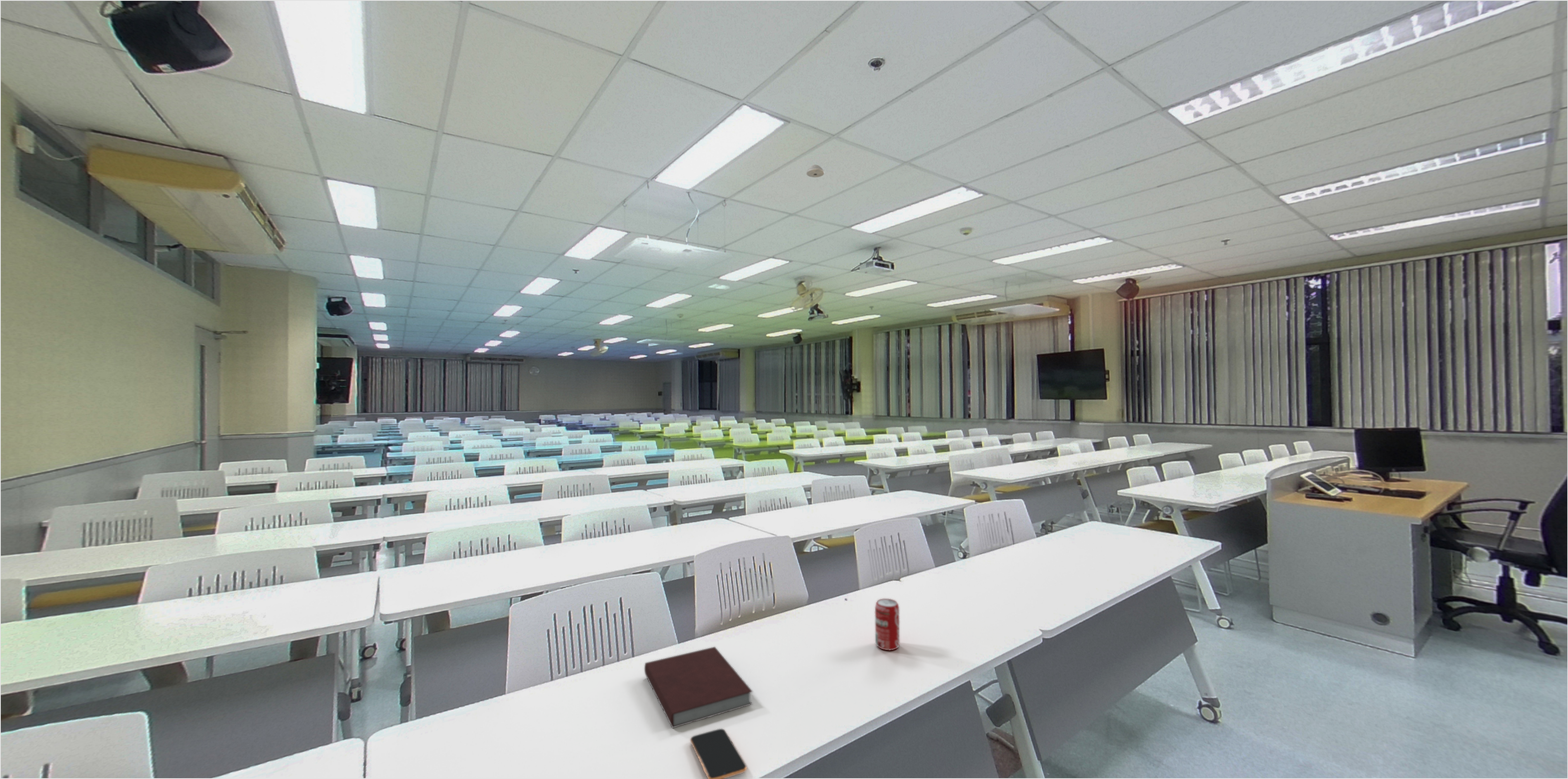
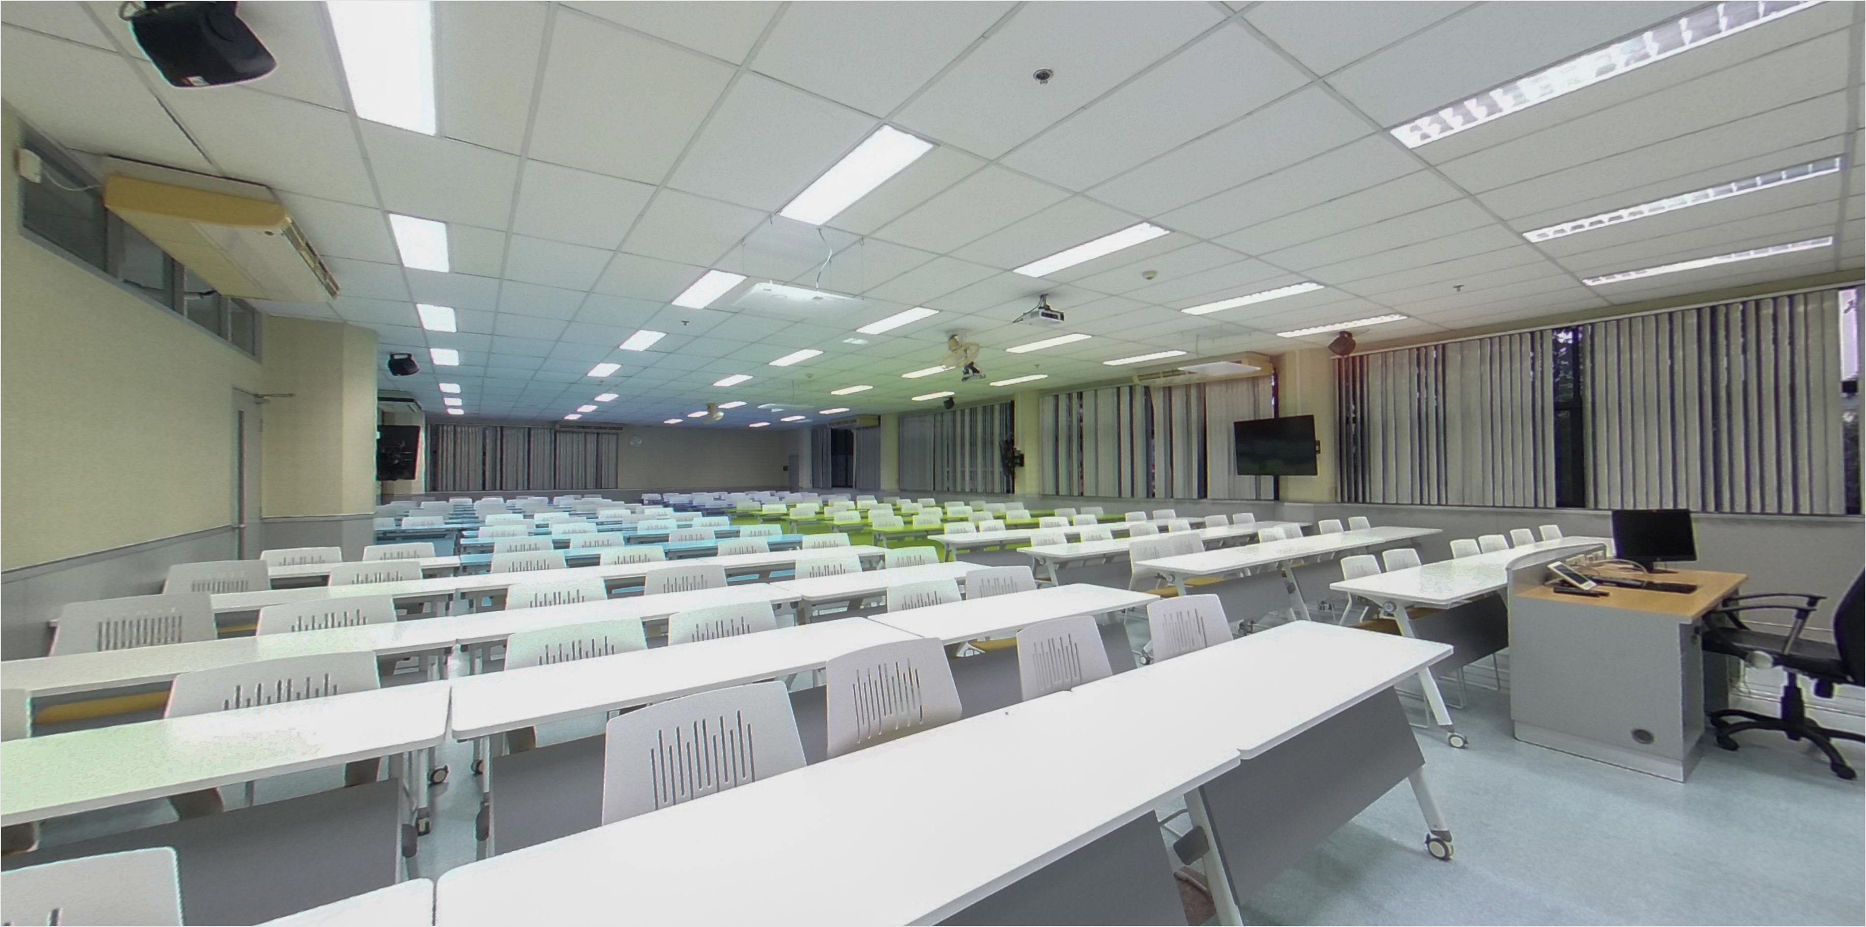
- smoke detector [806,164,825,178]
- notebook [644,646,753,729]
- smartphone [690,728,747,779]
- beverage can [874,598,900,651]
